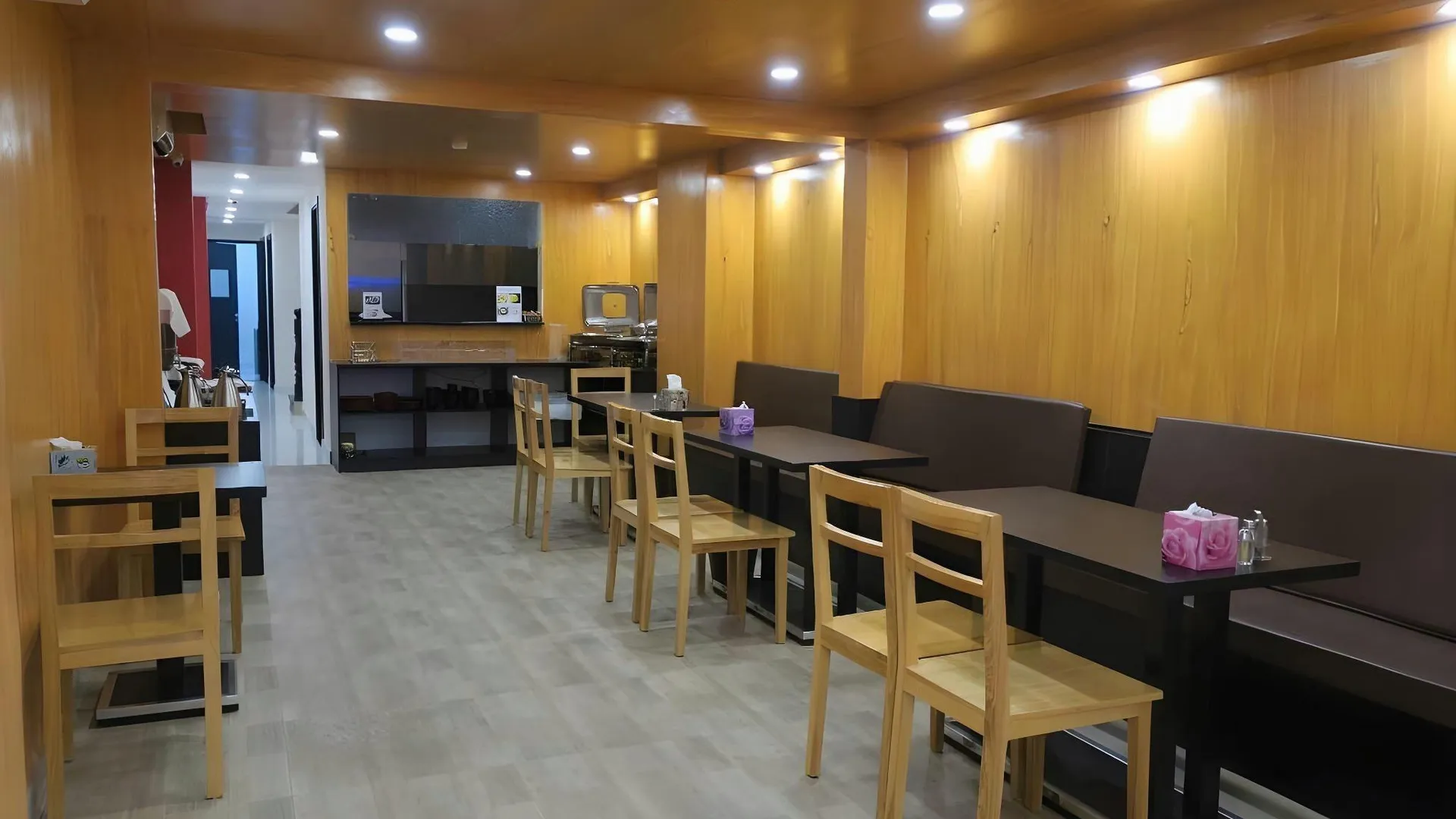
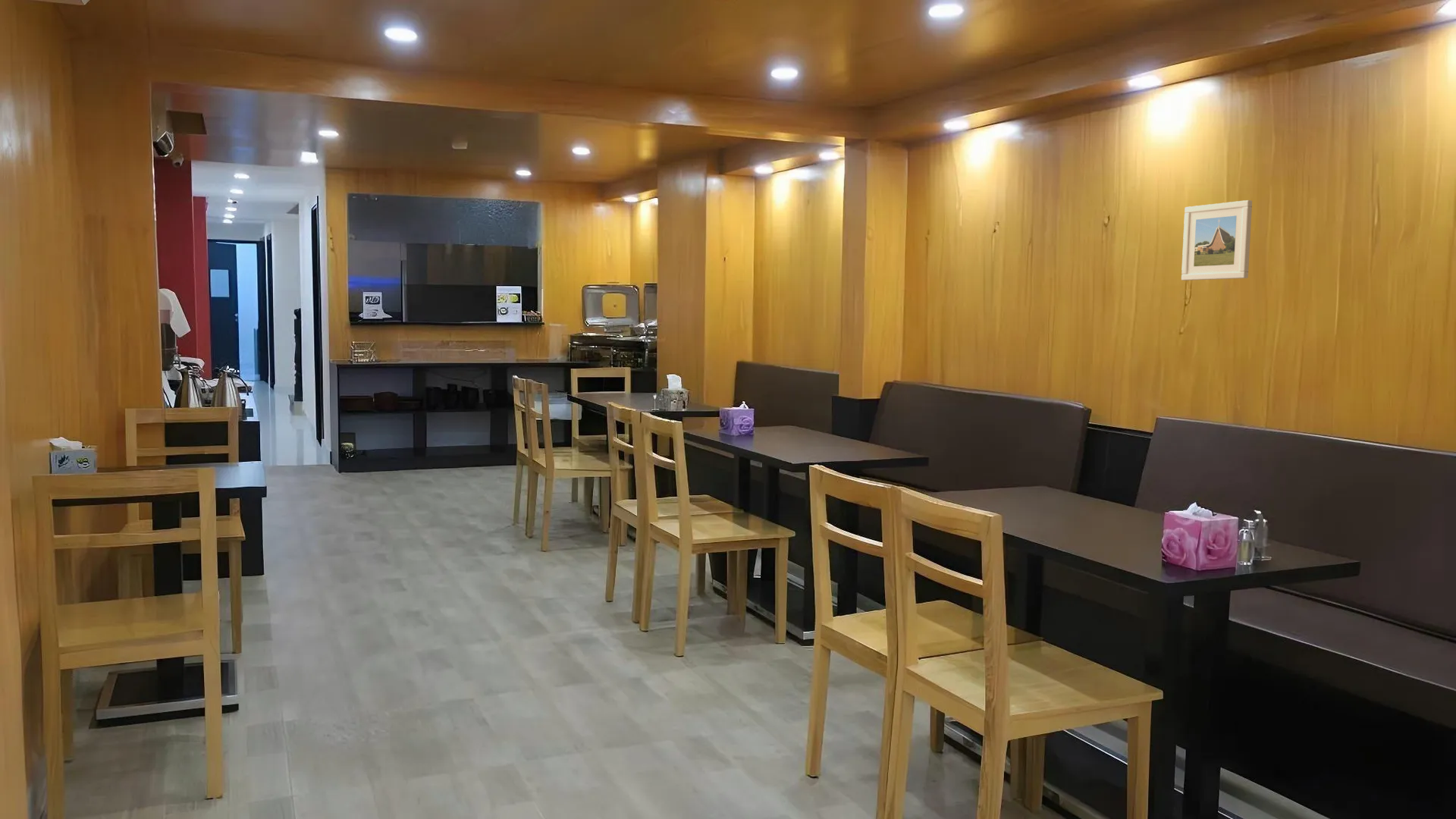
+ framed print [1181,199,1253,281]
